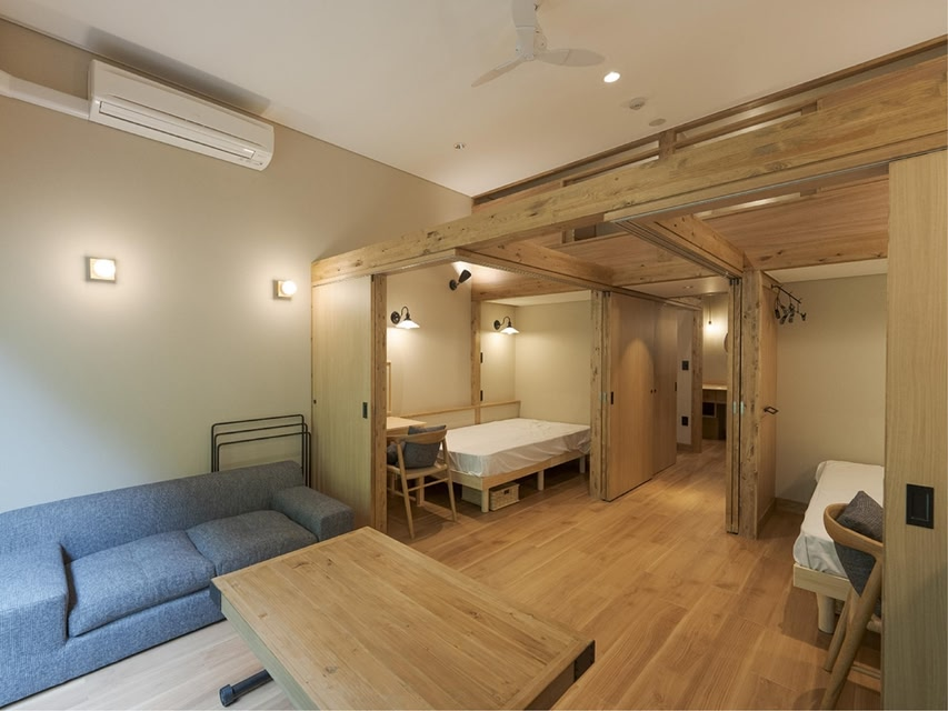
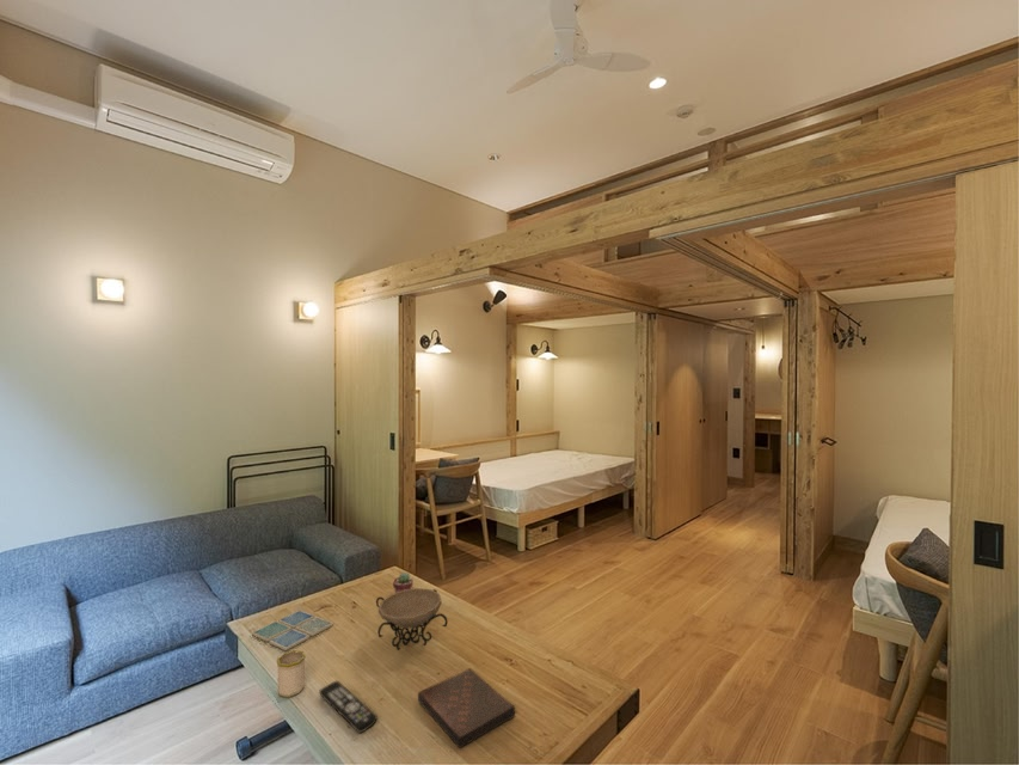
+ potted succulent [392,571,415,593]
+ remote control [318,680,379,734]
+ mug [276,649,307,698]
+ drink coaster [251,608,334,651]
+ decorative bowl [375,587,449,651]
+ book [417,667,516,749]
